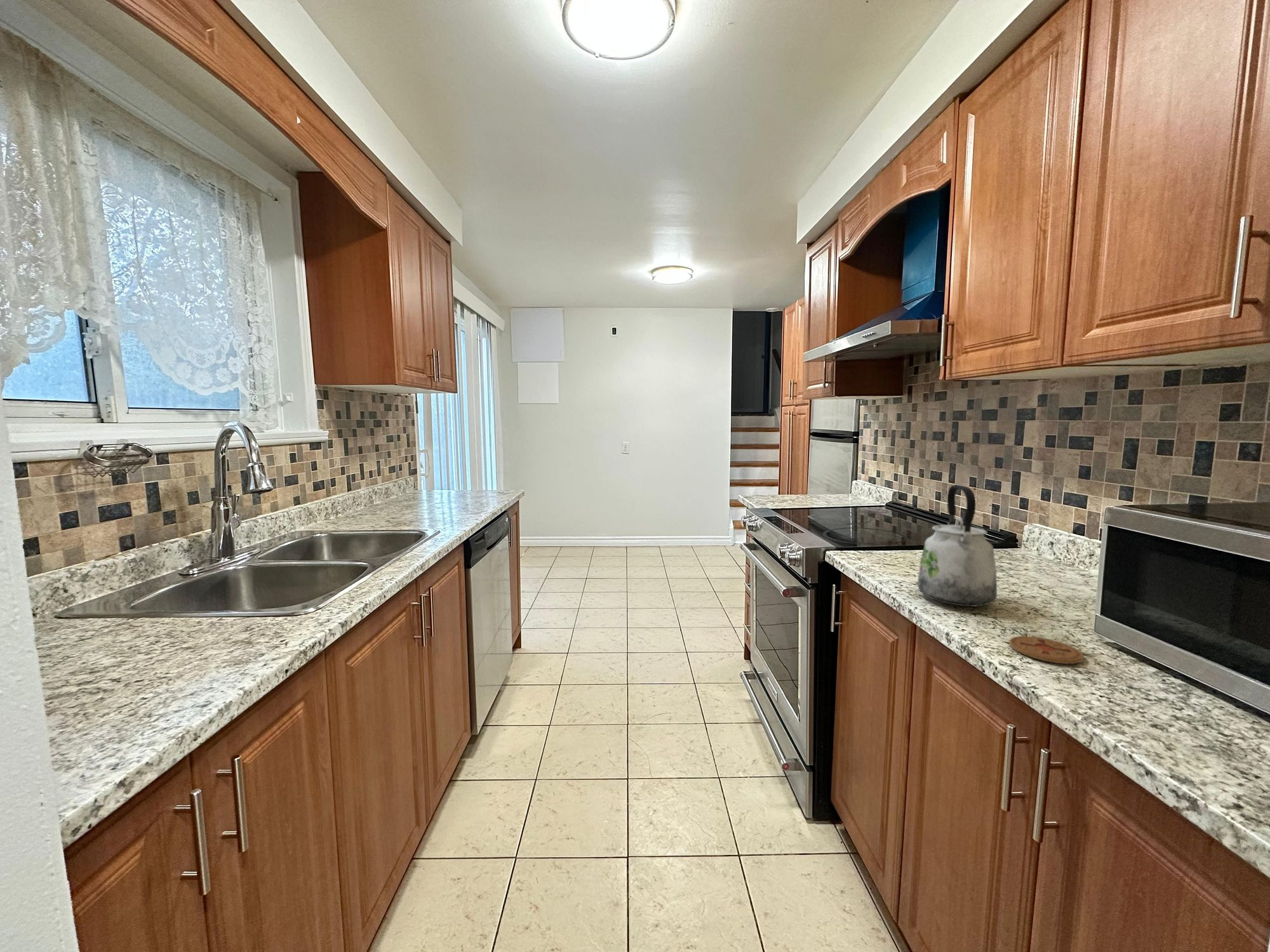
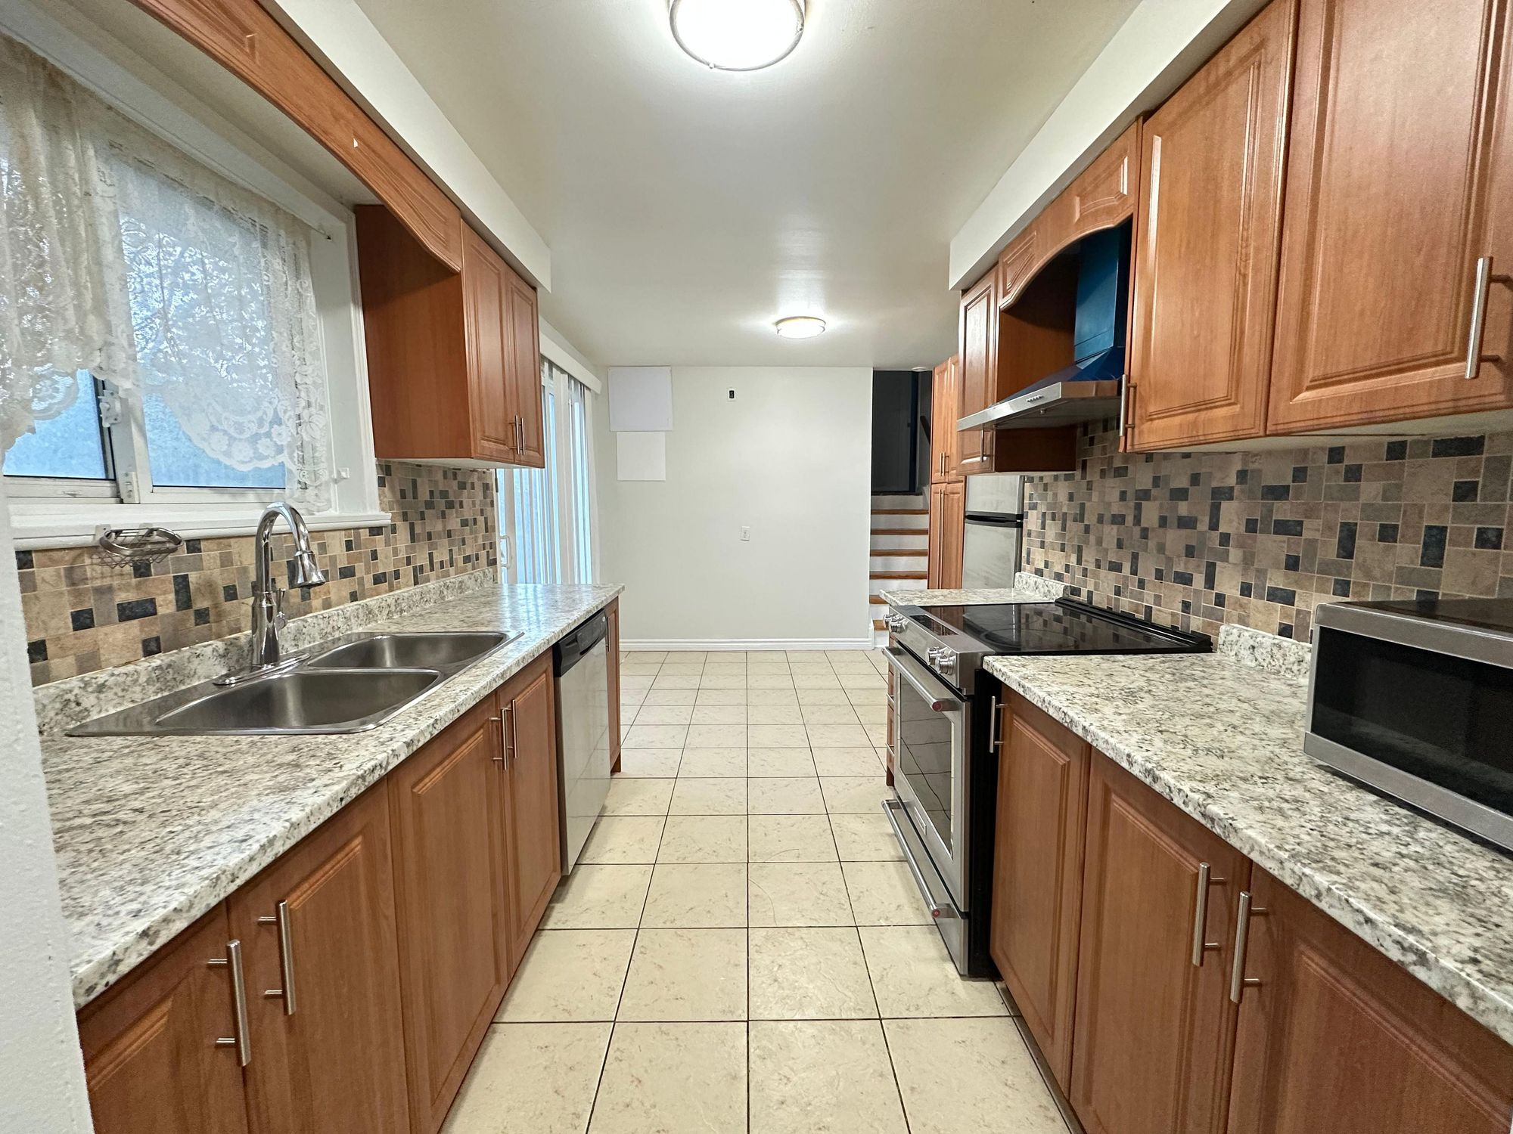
- coaster [1009,635,1084,664]
- kettle [916,484,998,607]
